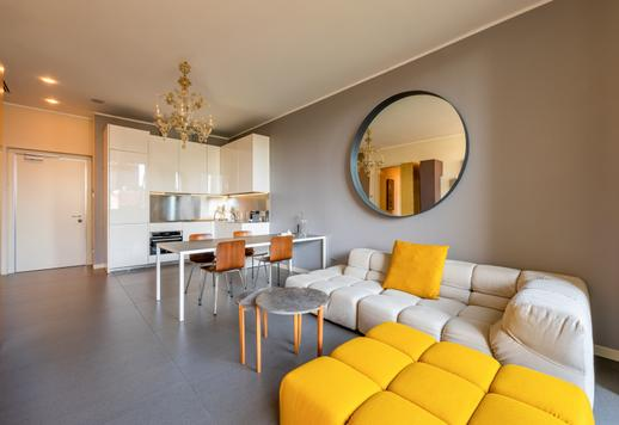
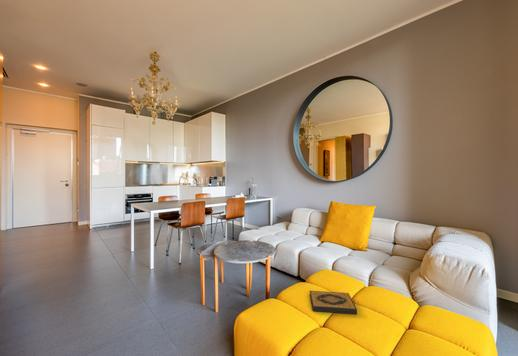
+ hardback book [308,290,358,315]
